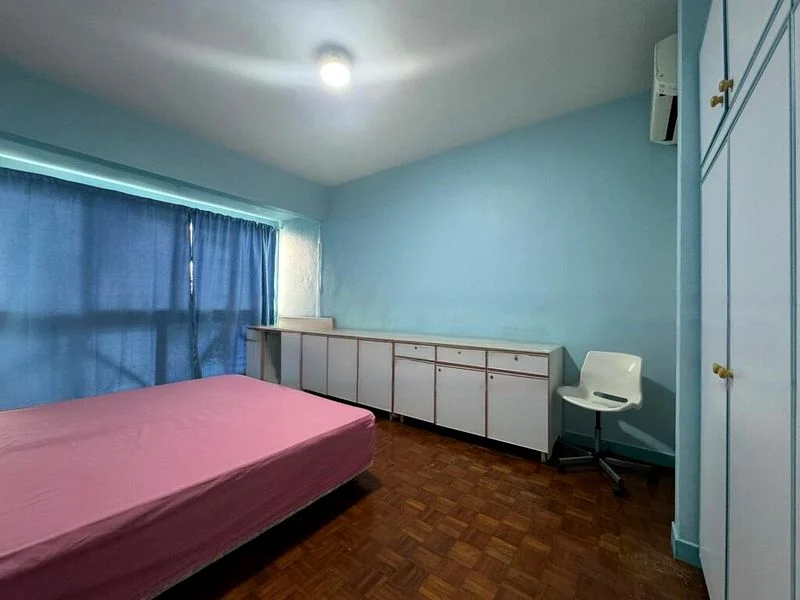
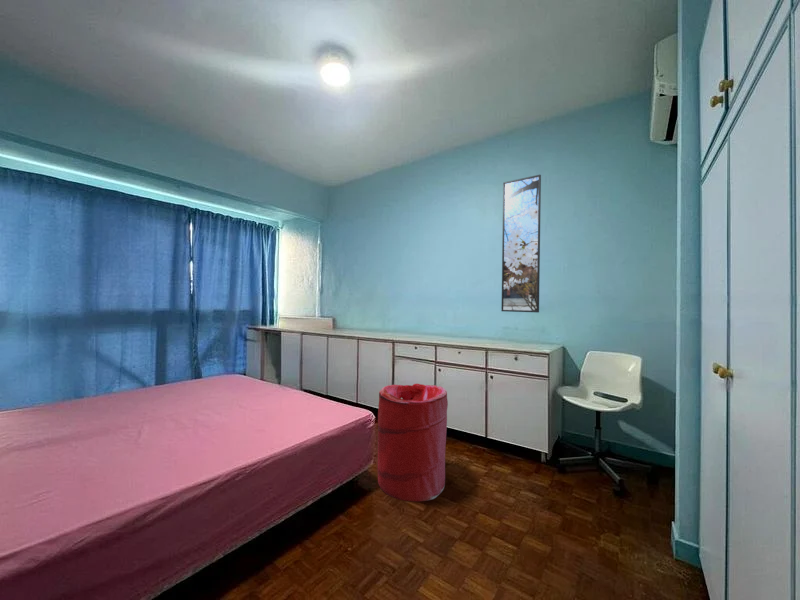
+ laundry hamper [377,383,449,502]
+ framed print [500,174,542,313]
